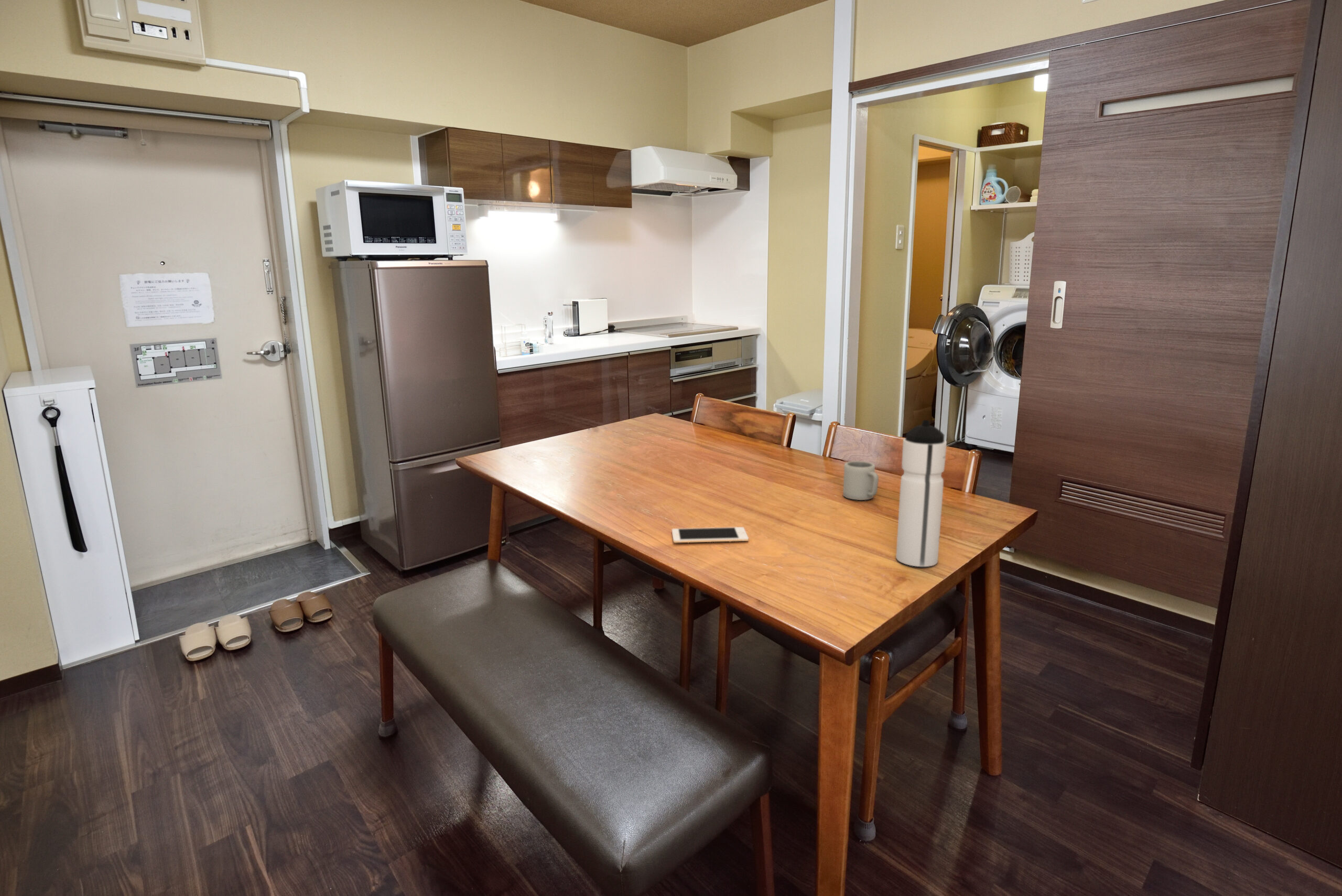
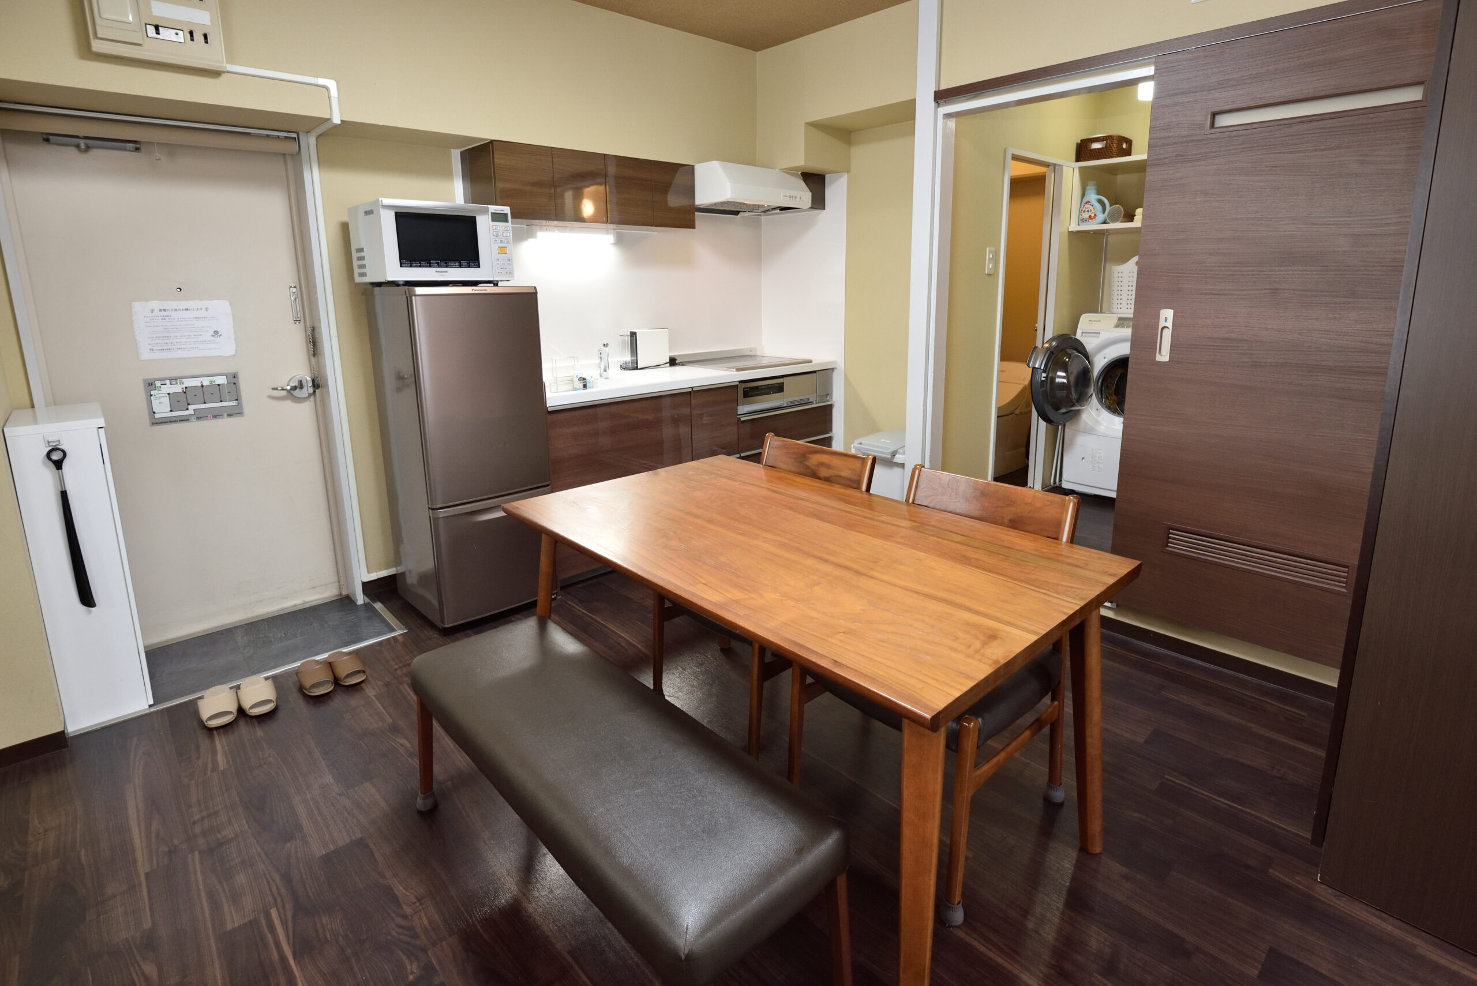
- water bottle [895,419,947,567]
- cup [842,460,879,501]
- cell phone [672,526,749,543]
